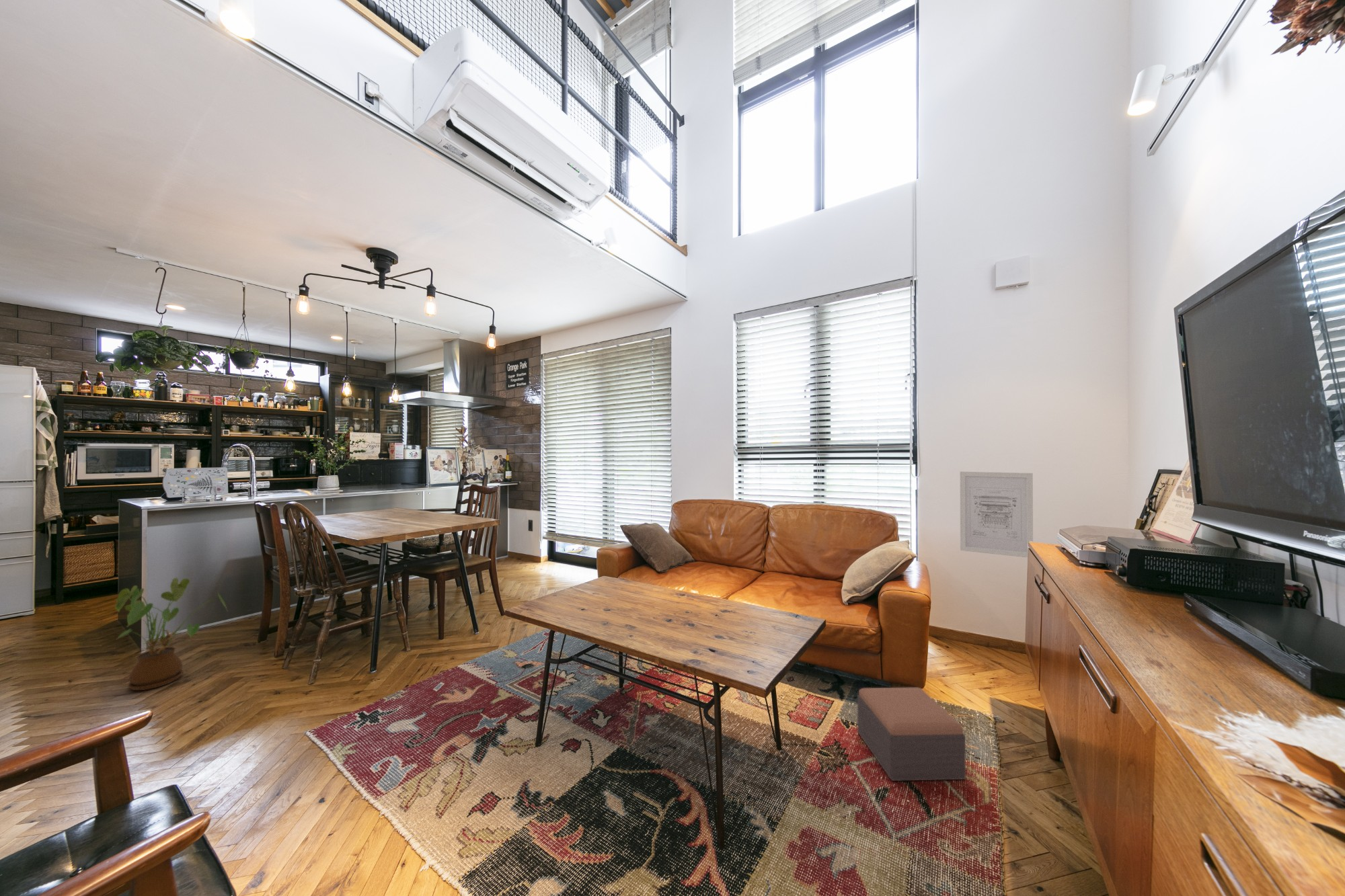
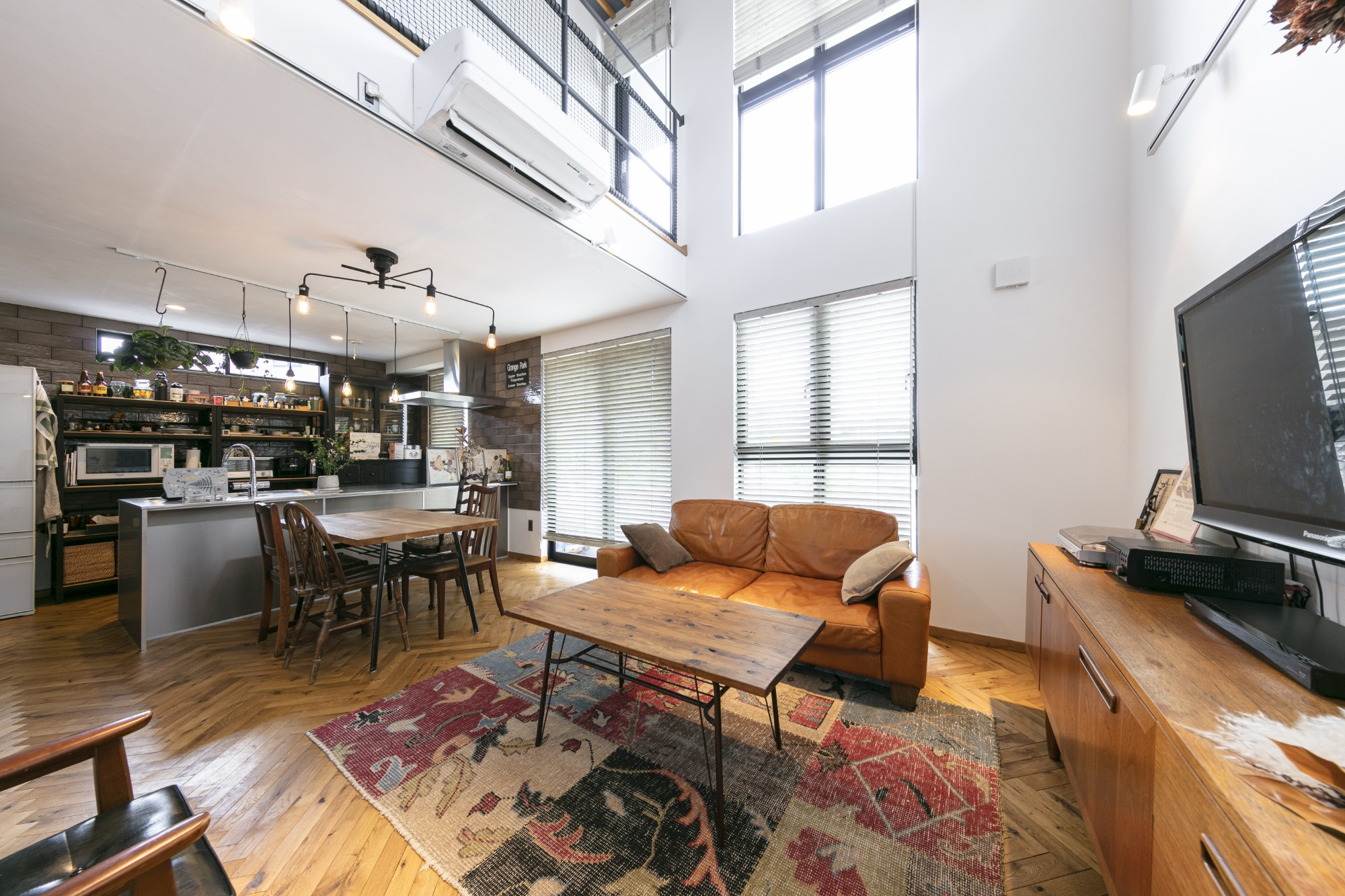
- house plant [114,577,228,691]
- wall art [960,471,1034,558]
- footstool [857,687,966,782]
